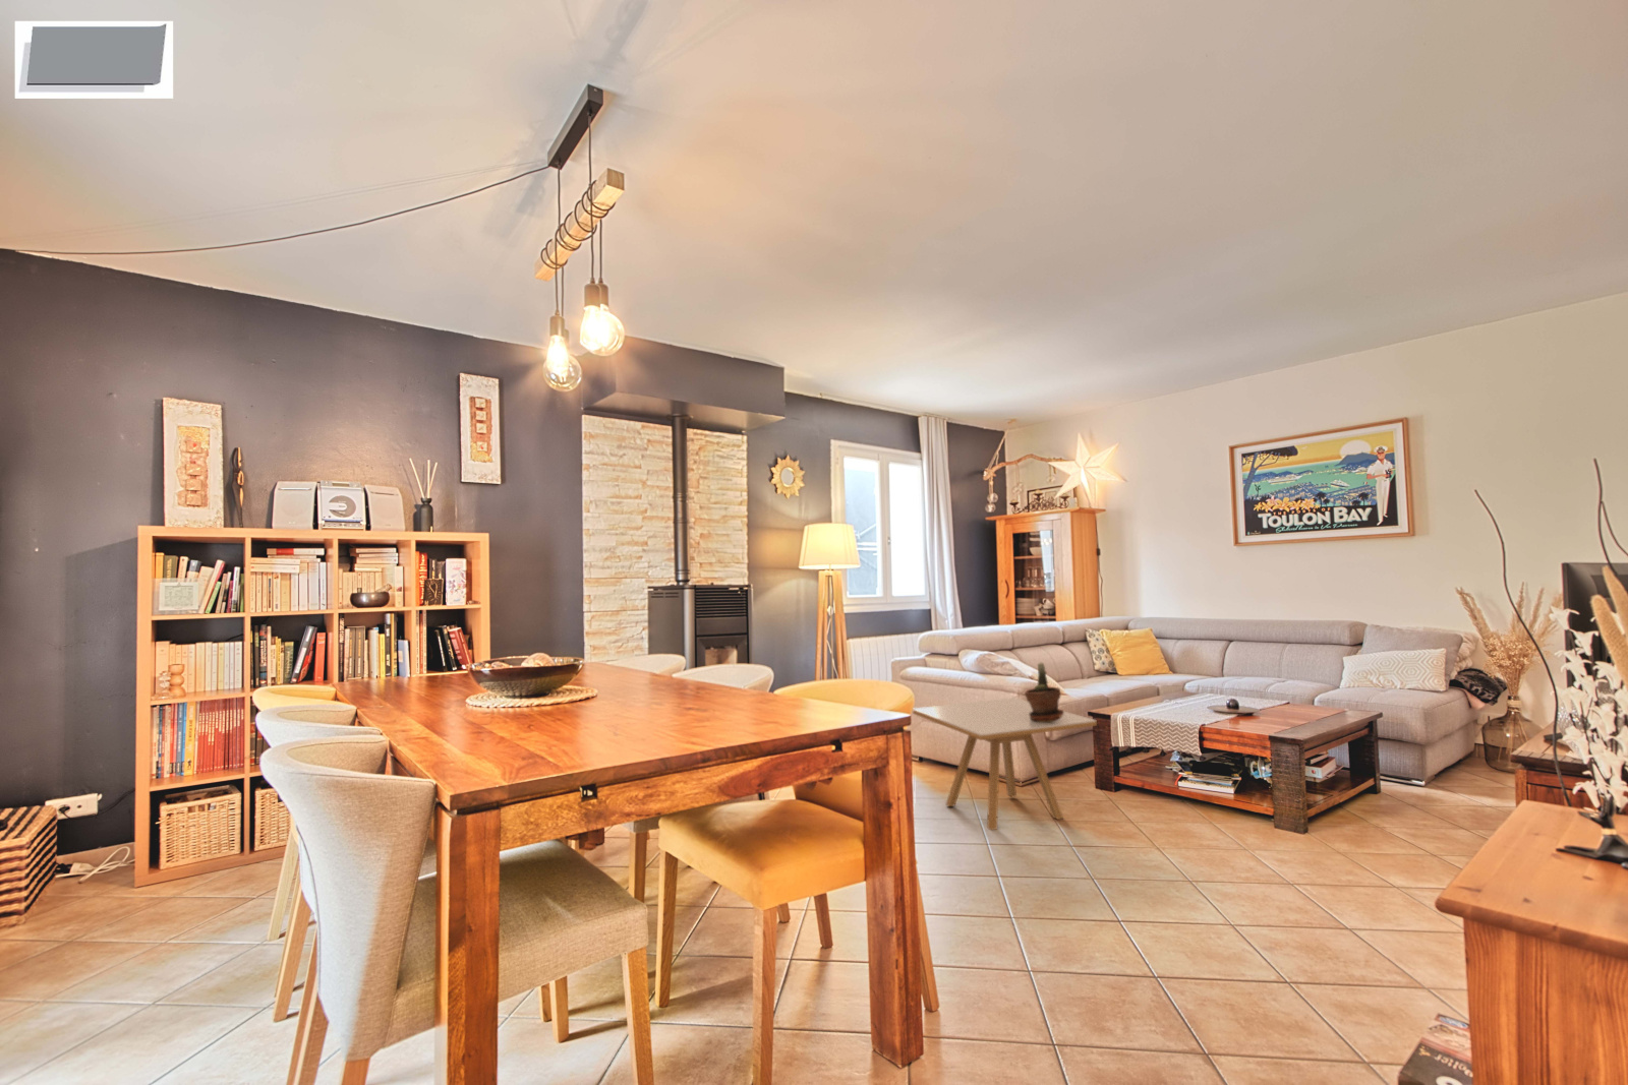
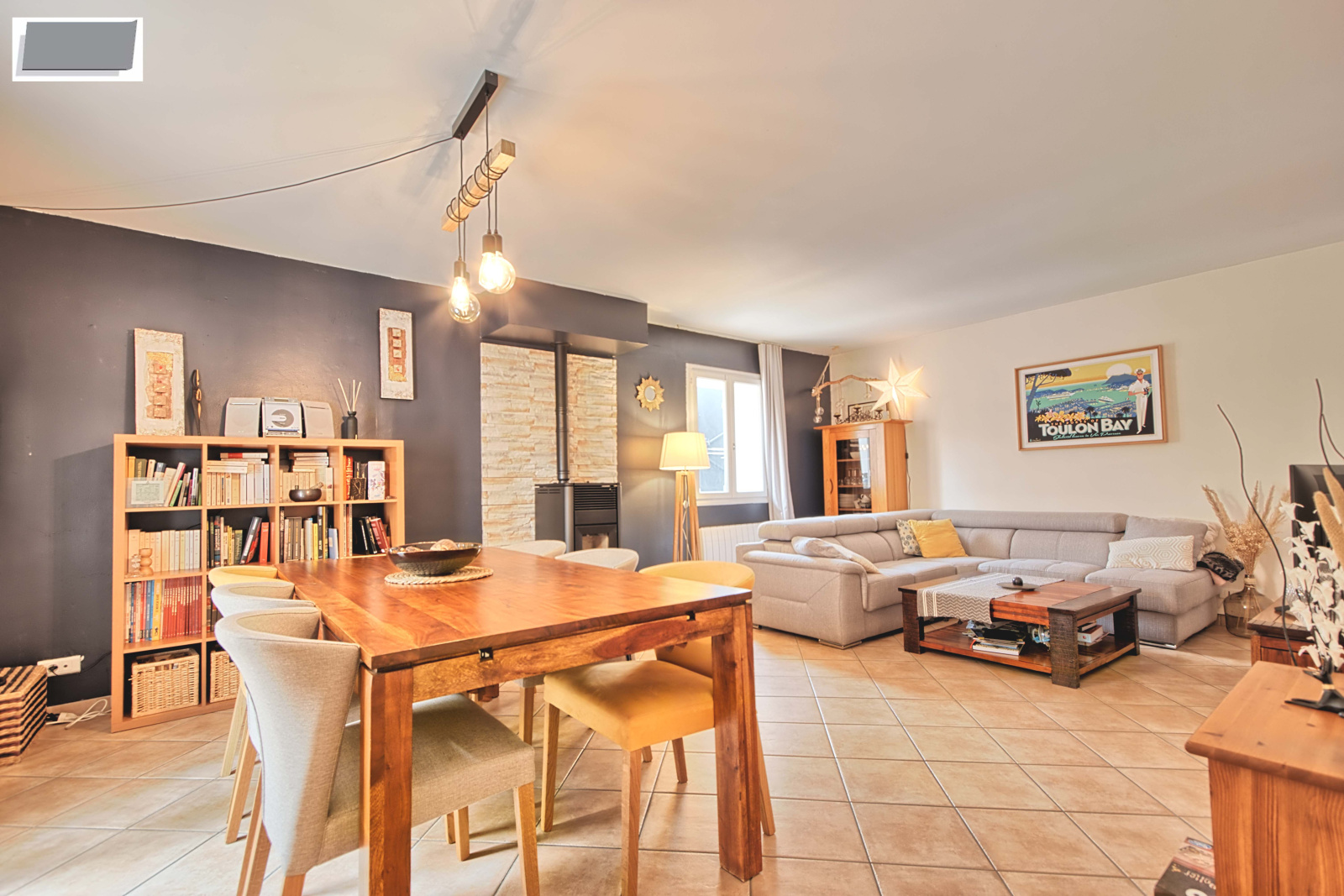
- side table [912,696,1097,831]
- potted plant [1024,661,1065,722]
